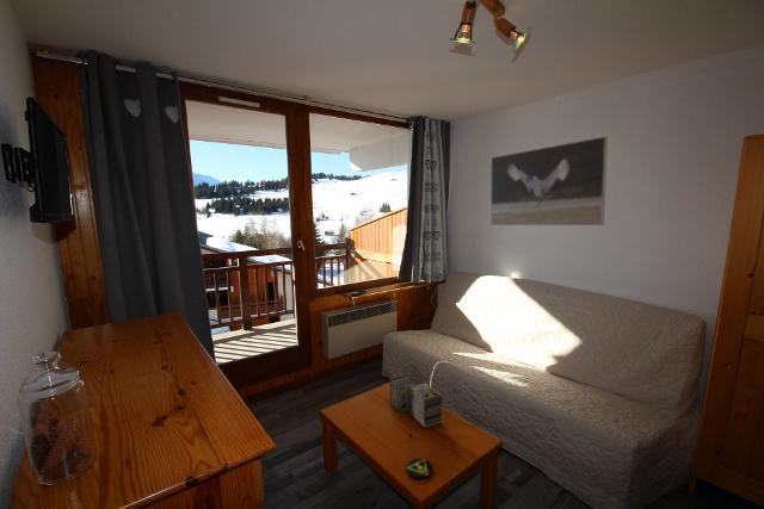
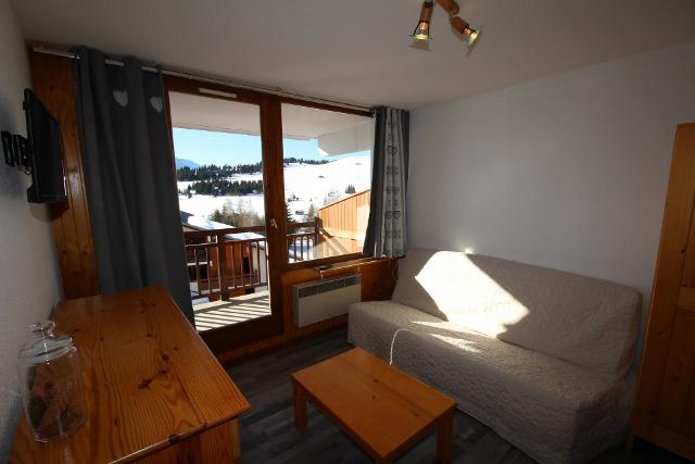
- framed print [489,135,609,226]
- magazine [389,374,443,429]
- coaster [405,458,435,480]
